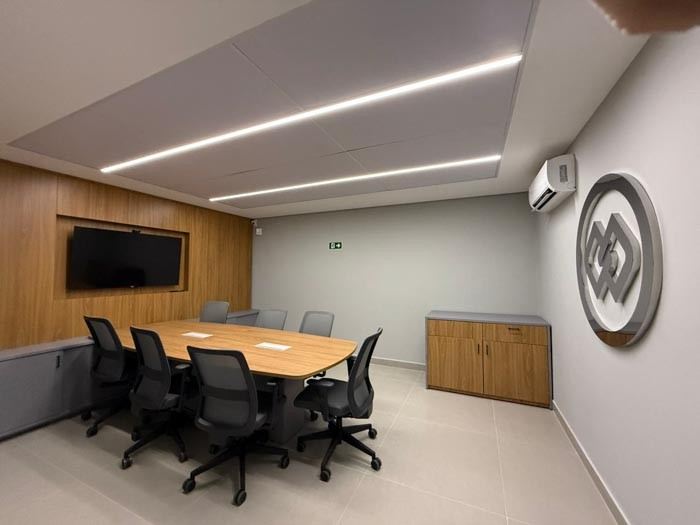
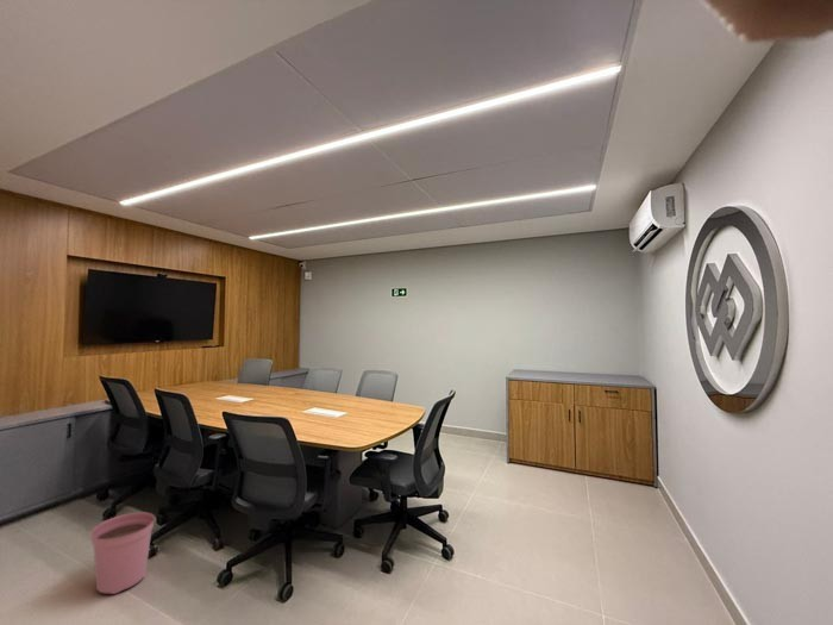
+ plant pot [89,511,156,595]
